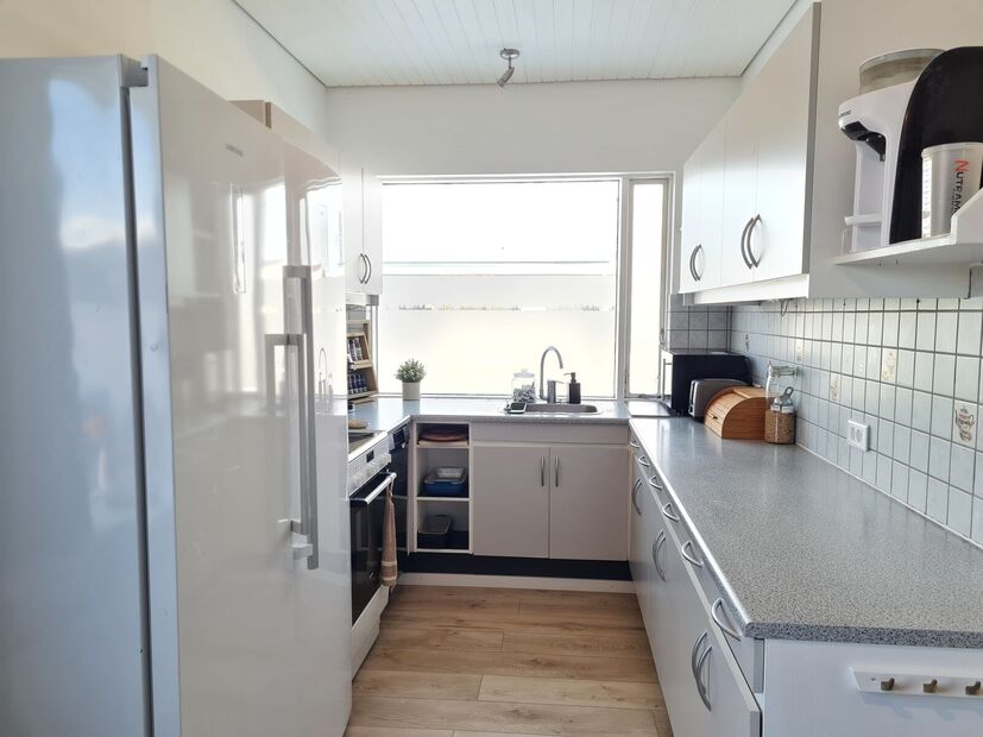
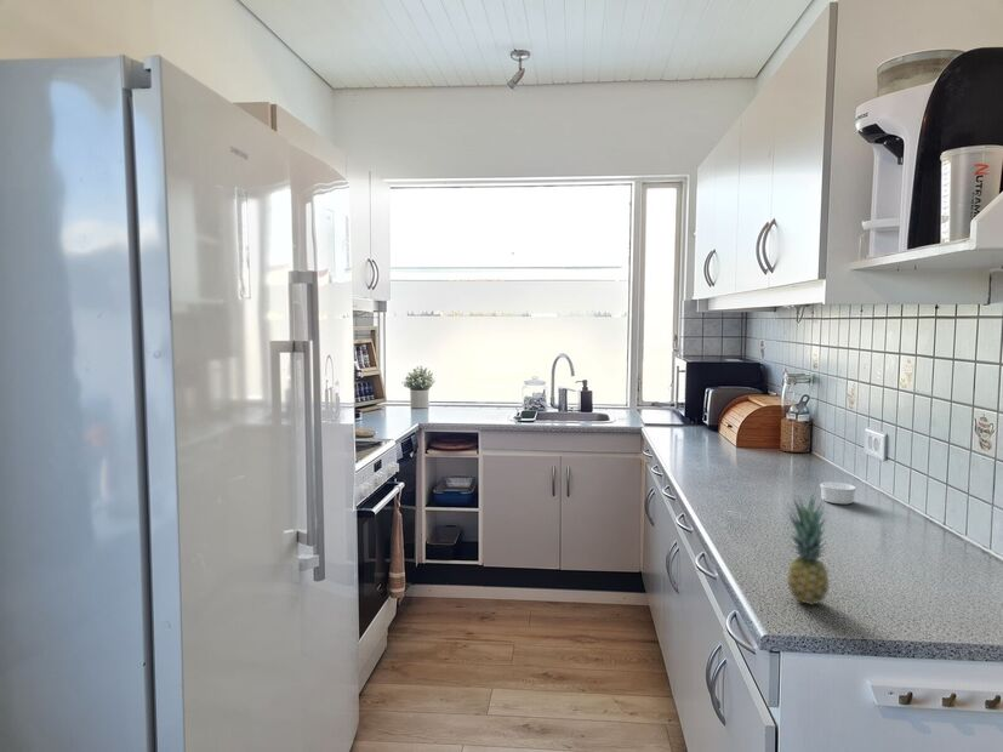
+ fruit [786,491,830,606]
+ ramekin [820,482,857,505]
